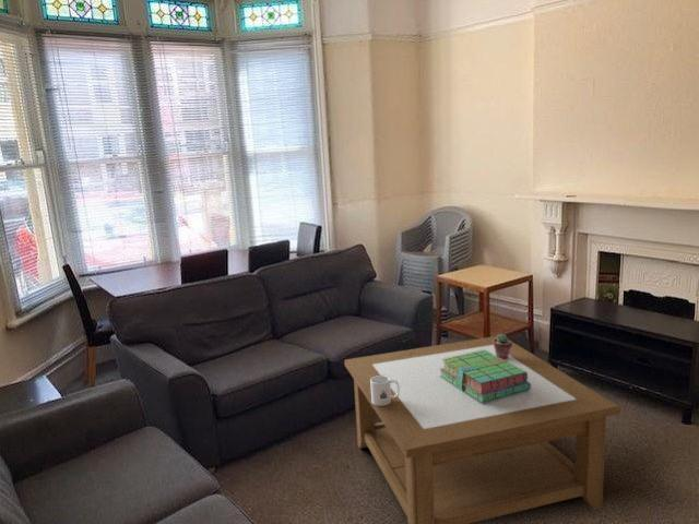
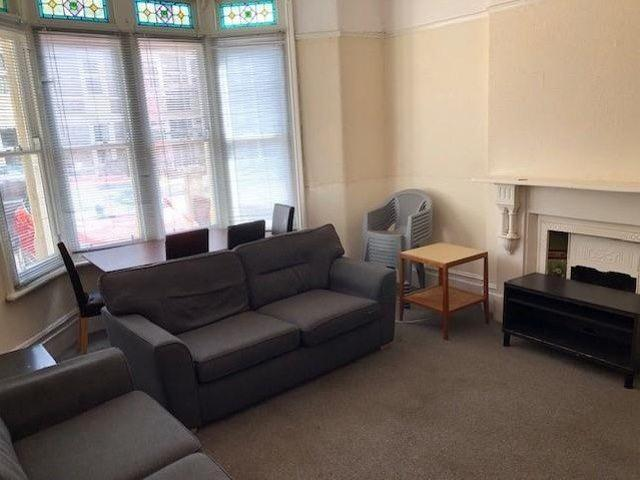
- mug [370,376,399,406]
- coffee table [343,335,621,524]
- potted succulent [493,333,512,359]
- stack of books [439,350,531,404]
